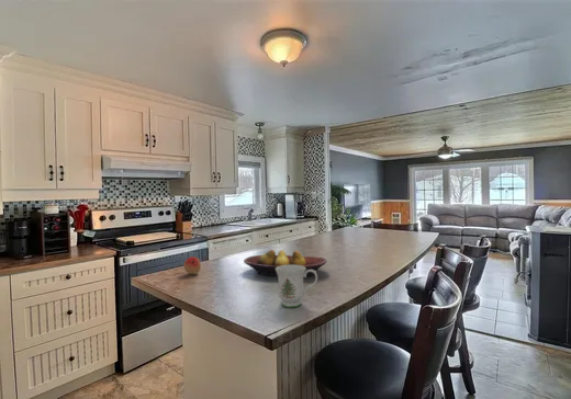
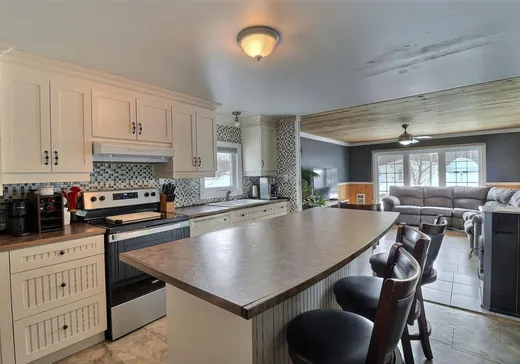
- mug [276,264,318,309]
- fruit [182,255,202,275]
- fruit bowl [243,249,327,277]
